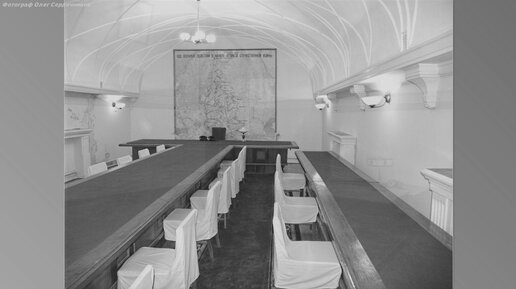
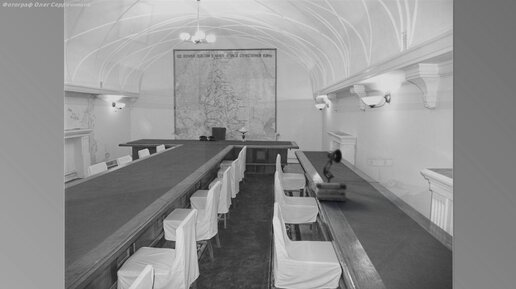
+ book stack [315,182,348,202]
+ desk lamp [321,148,343,183]
